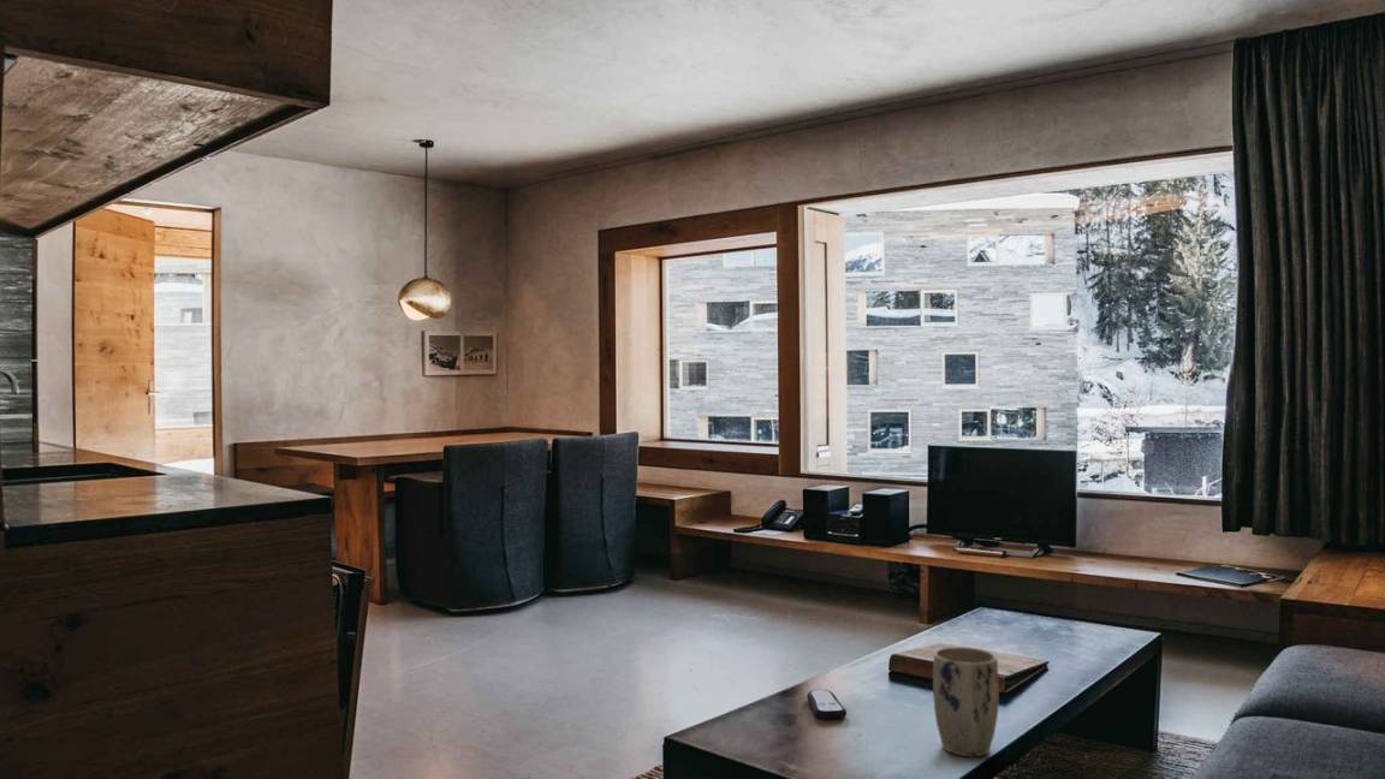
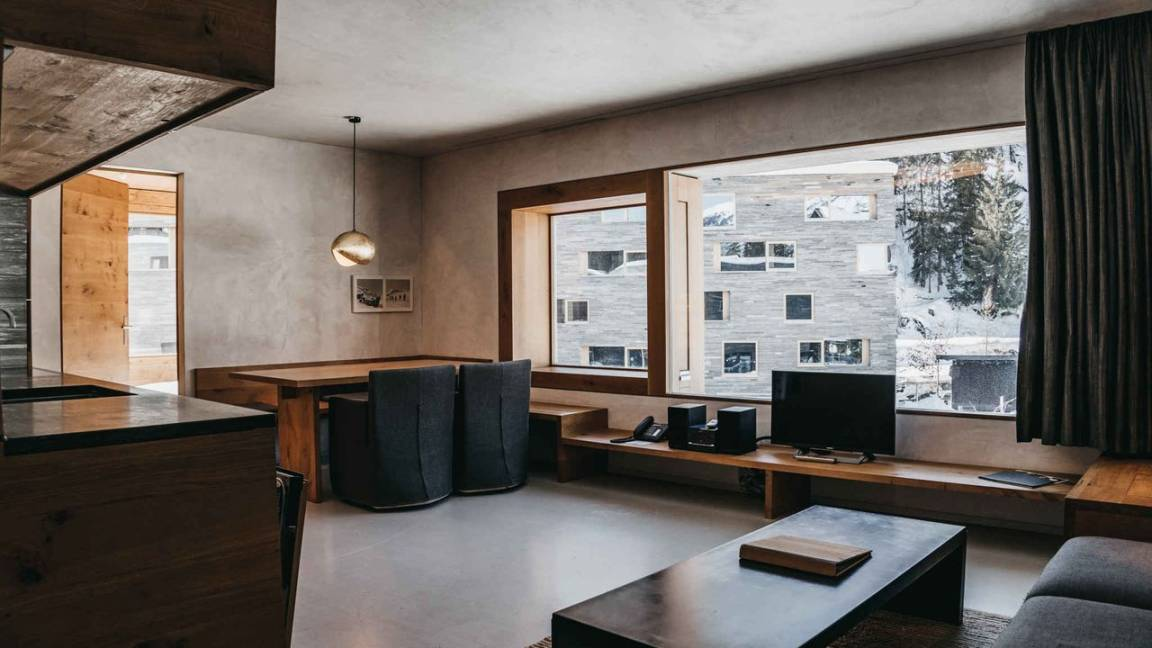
- remote control [806,689,848,720]
- plant pot [932,646,1000,757]
